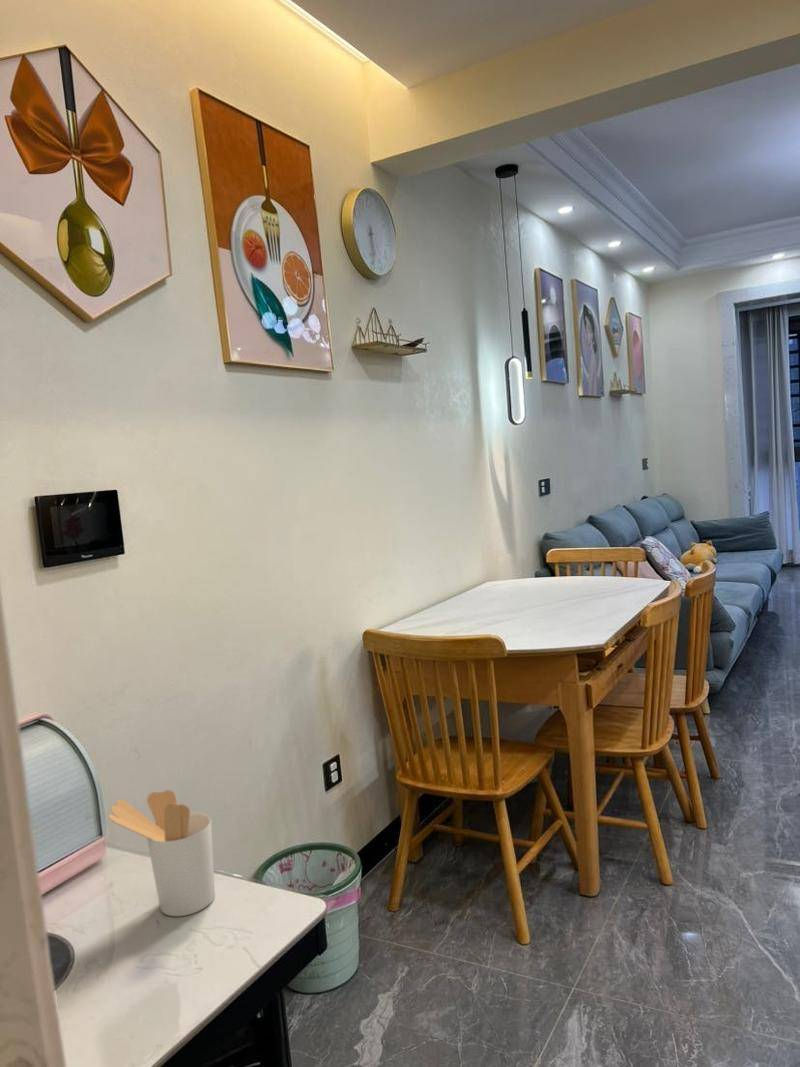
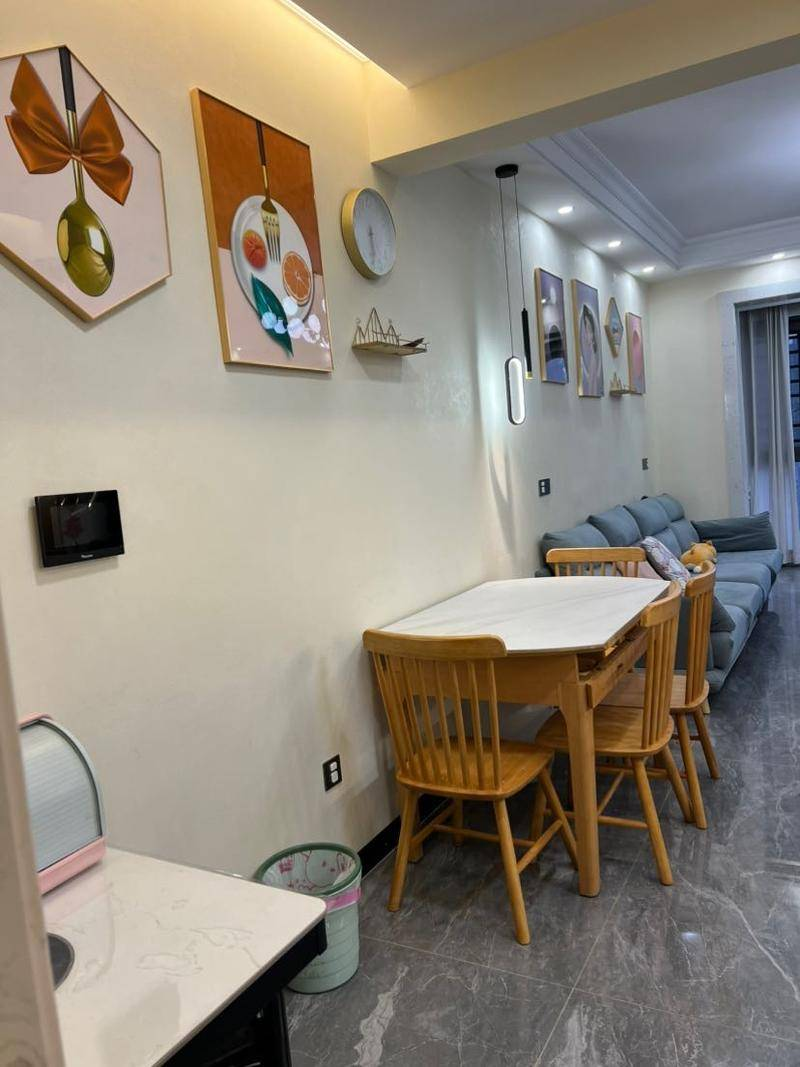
- utensil holder [107,789,216,917]
